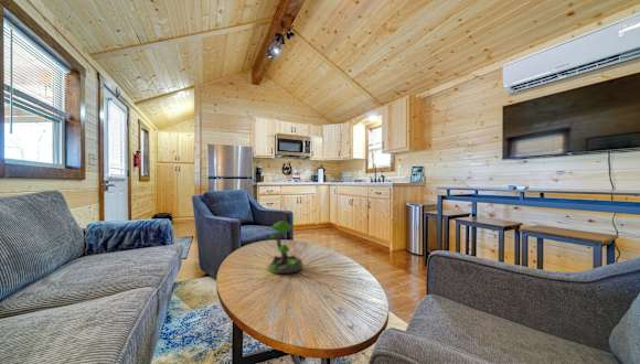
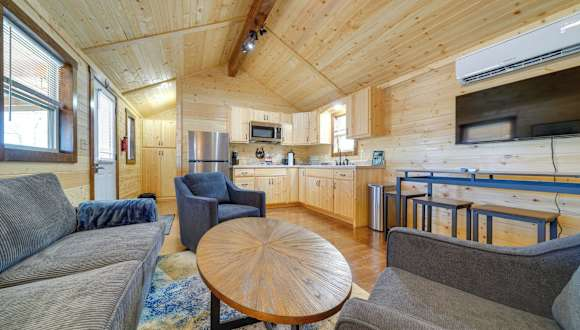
- plant [267,220,303,275]
